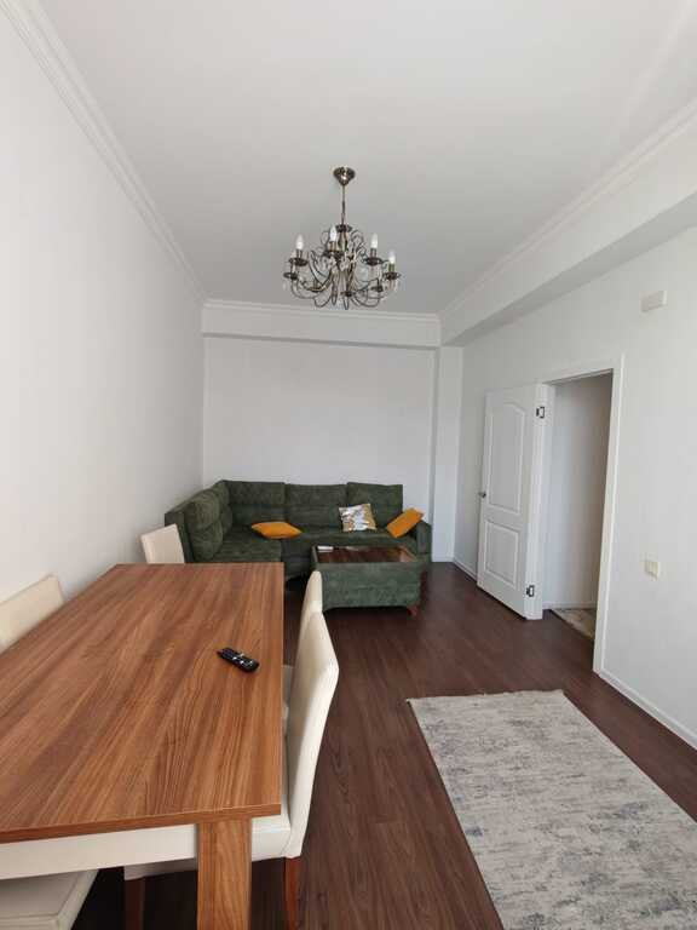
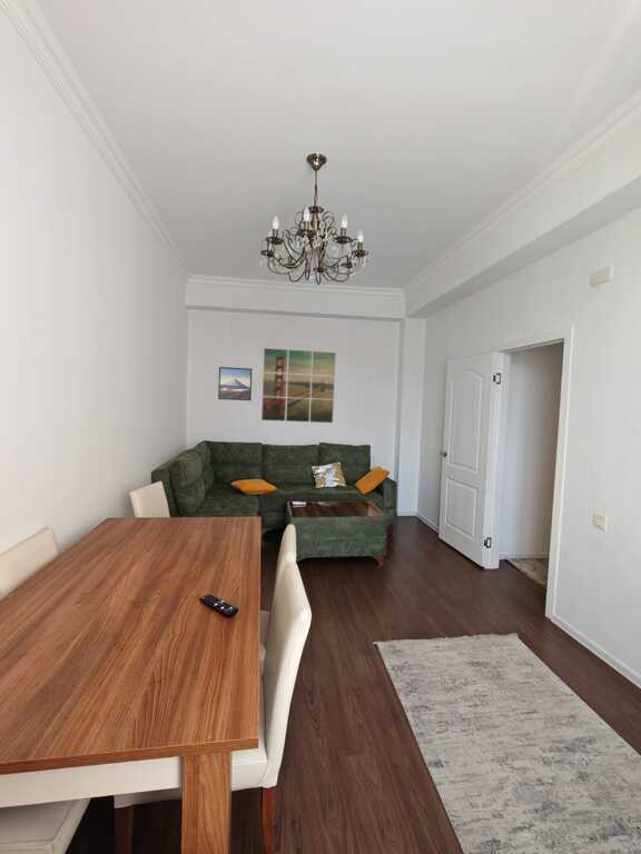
+ wall art [260,347,337,424]
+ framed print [217,366,253,401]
